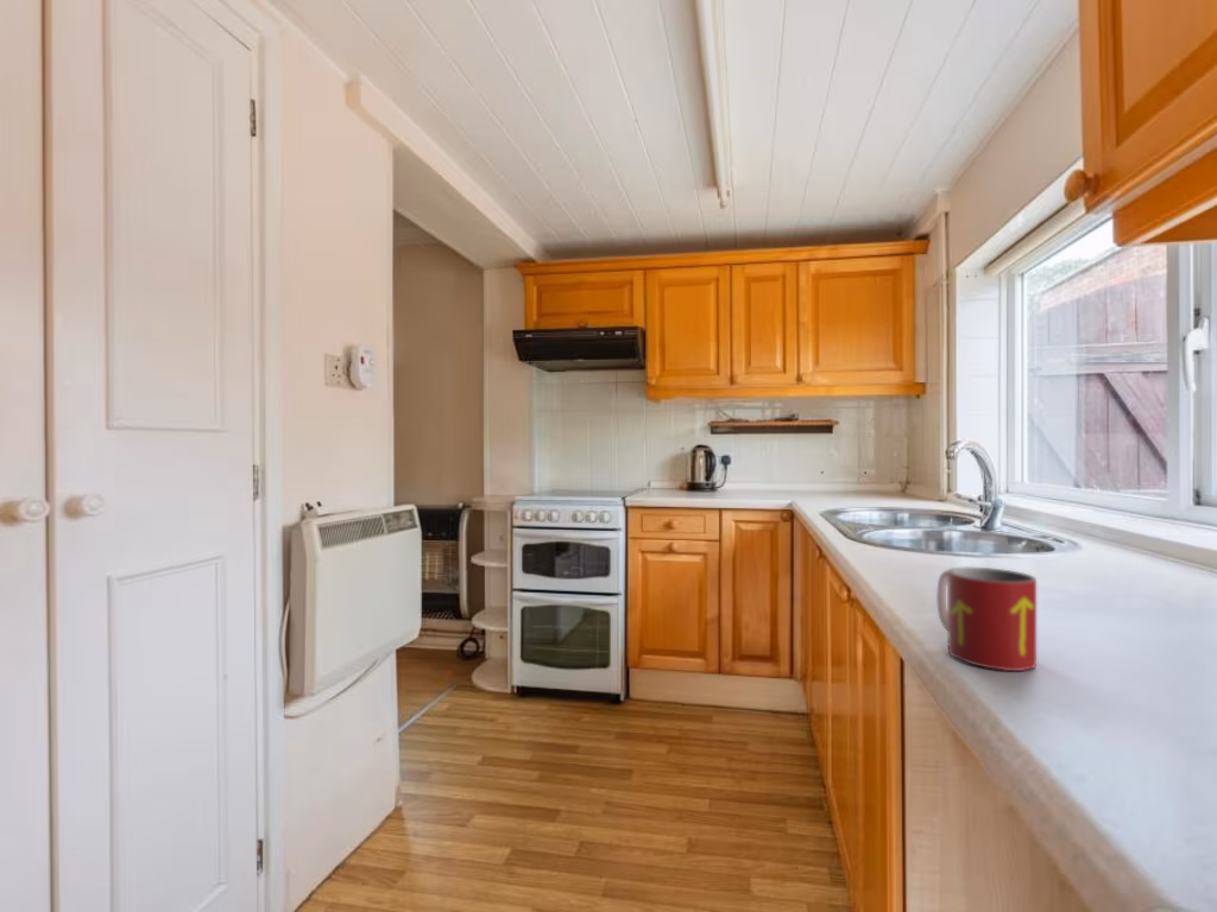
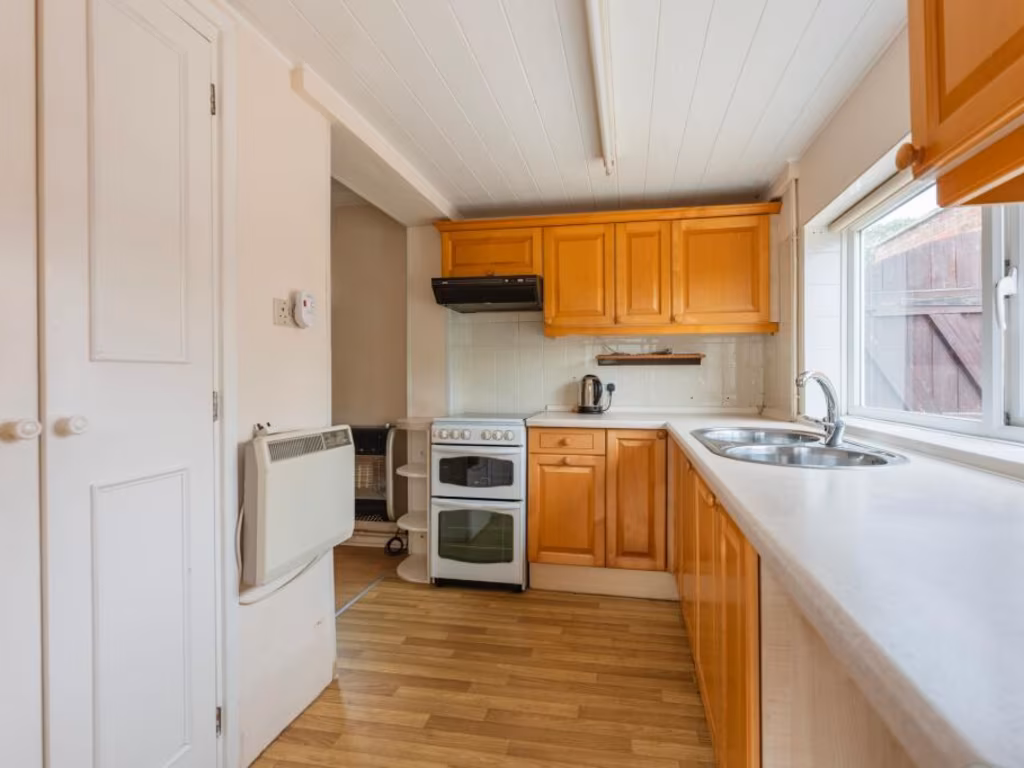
- mug [935,566,1038,672]
